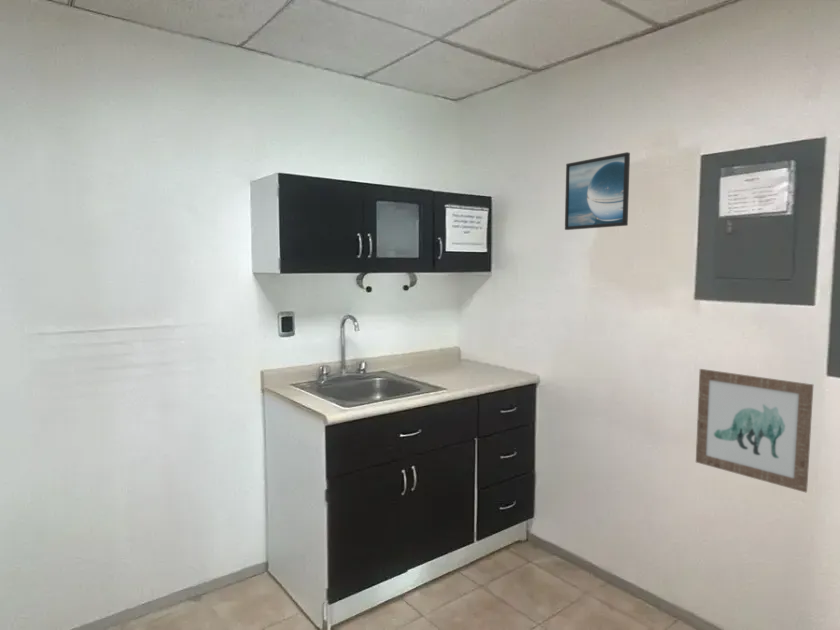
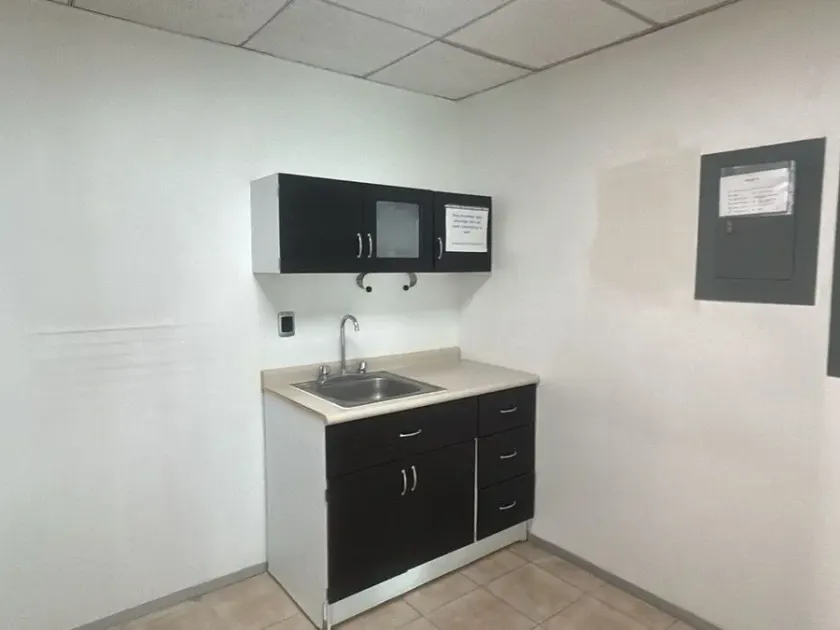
- wall art [695,368,814,493]
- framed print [564,151,631,231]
